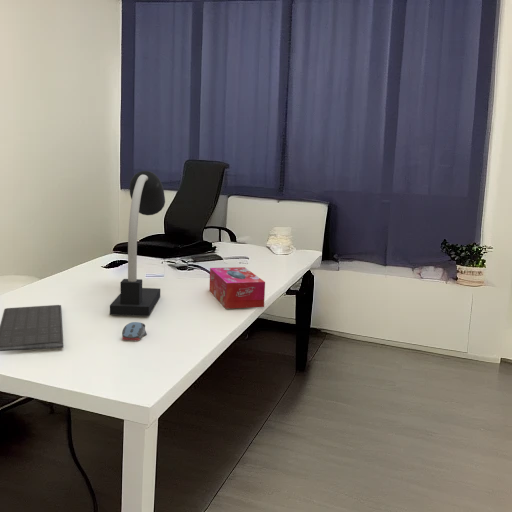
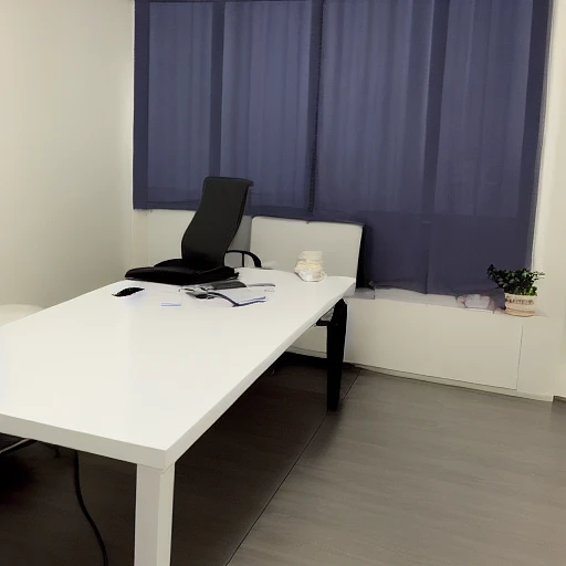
- computer mouse [121,321,148,342]
- computer keyboard [0,304,64,352]
- desk lamp [109,170,166,317]
- tissue box [208,266,266,310]
